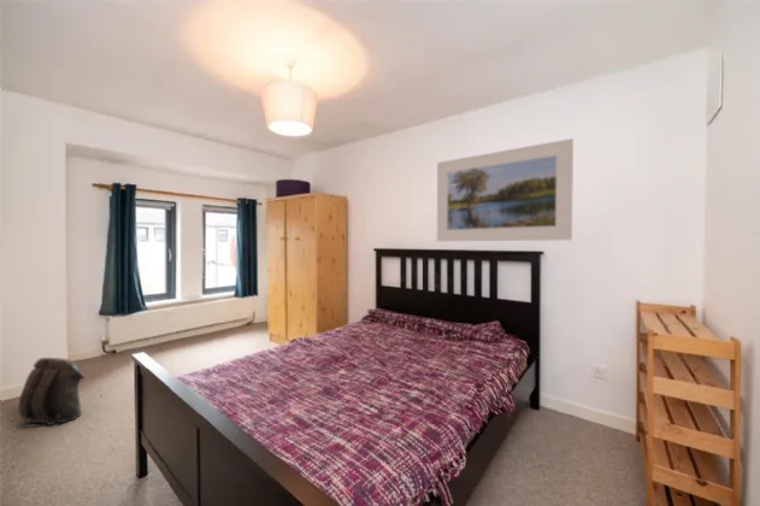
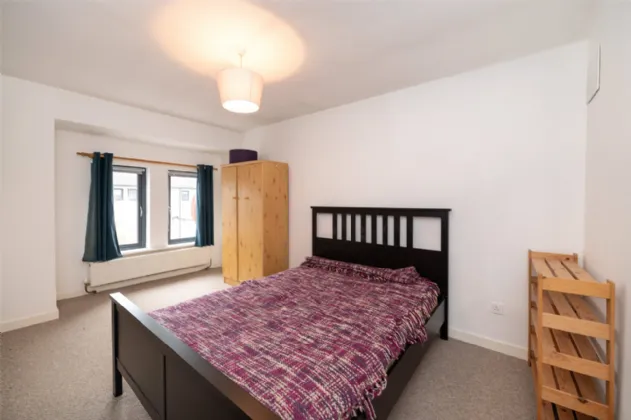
- backpack [17,357,86,426]
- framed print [436,137,575,242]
